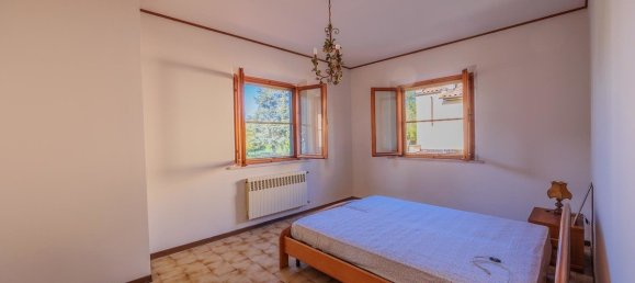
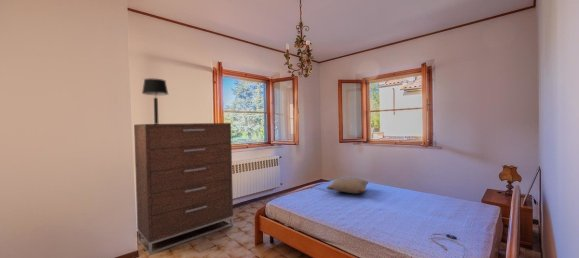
+ dresser [133,122,234,256]
+ table lamp [141,77,169,124]
+ pillow [326,177,369,195]
